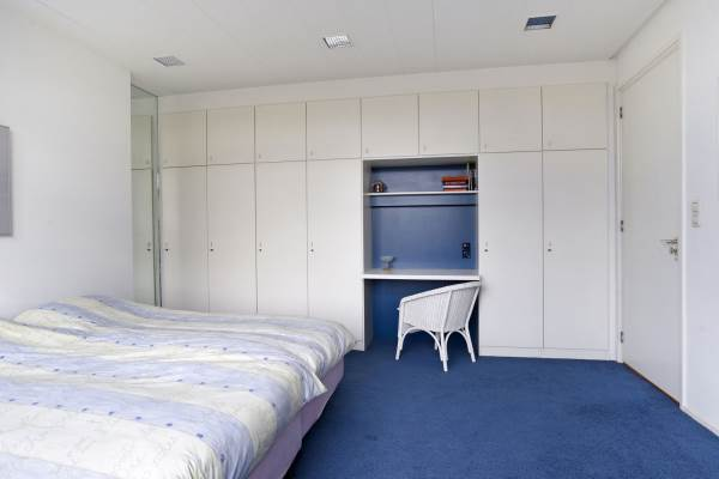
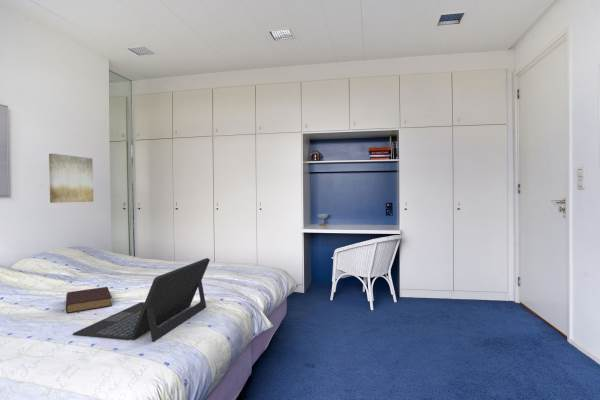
+ wall art [48,153,94,204]
+ book [65,286,113,314]
+ laptop [72,257,211,343]
